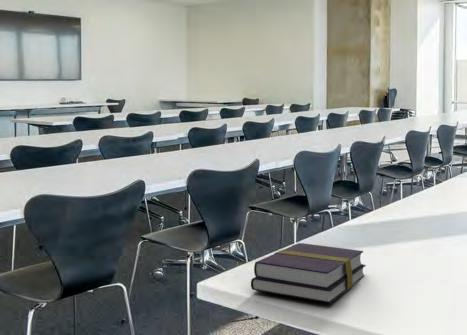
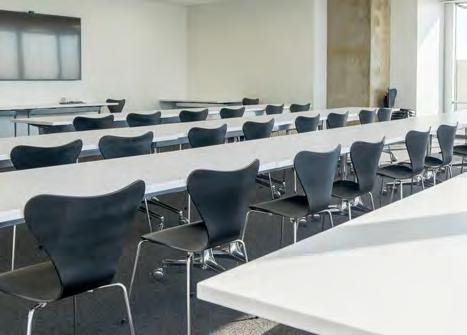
- book [250,242,367,304]
